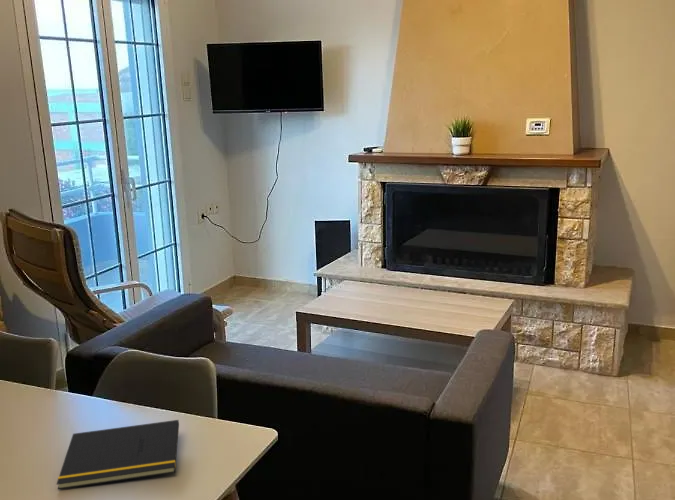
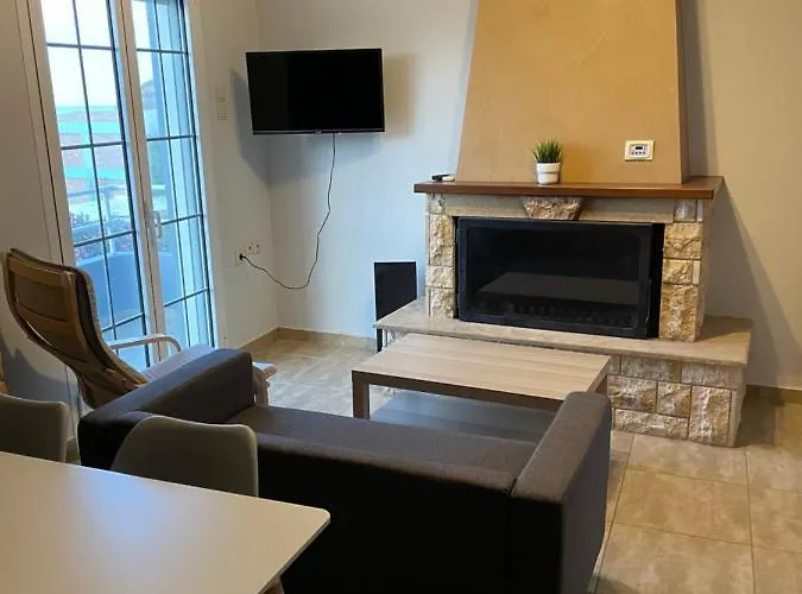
- notepad [56,419,180,490]
